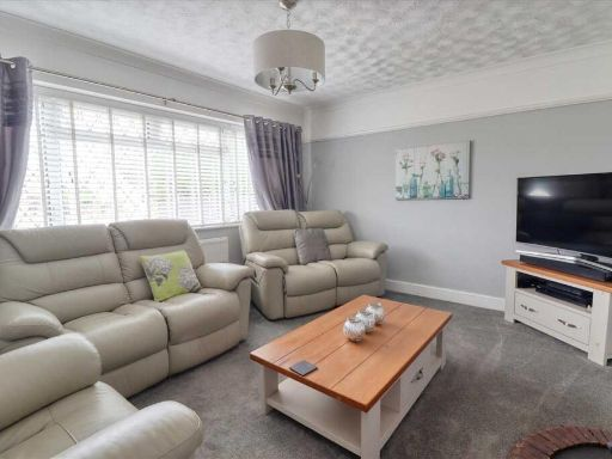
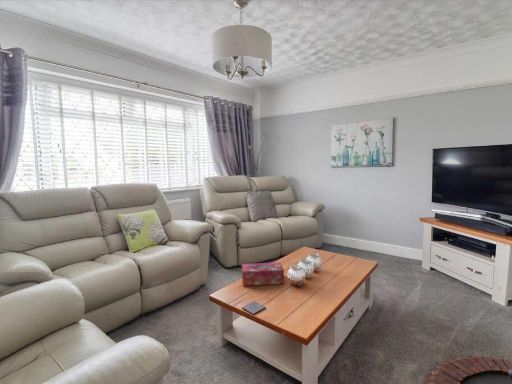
+ tissue box [241,261,285,287]
